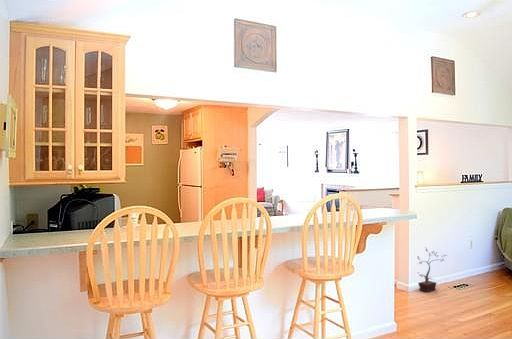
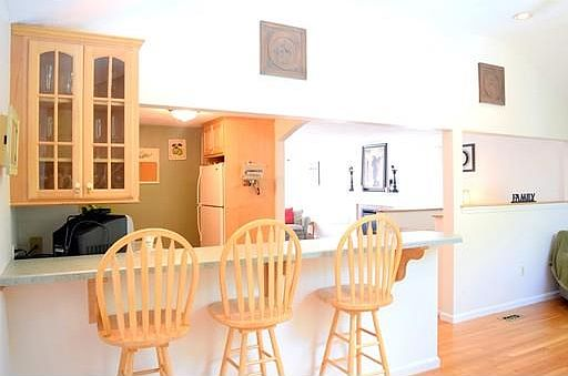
- potted plant [417,246,448,293]
